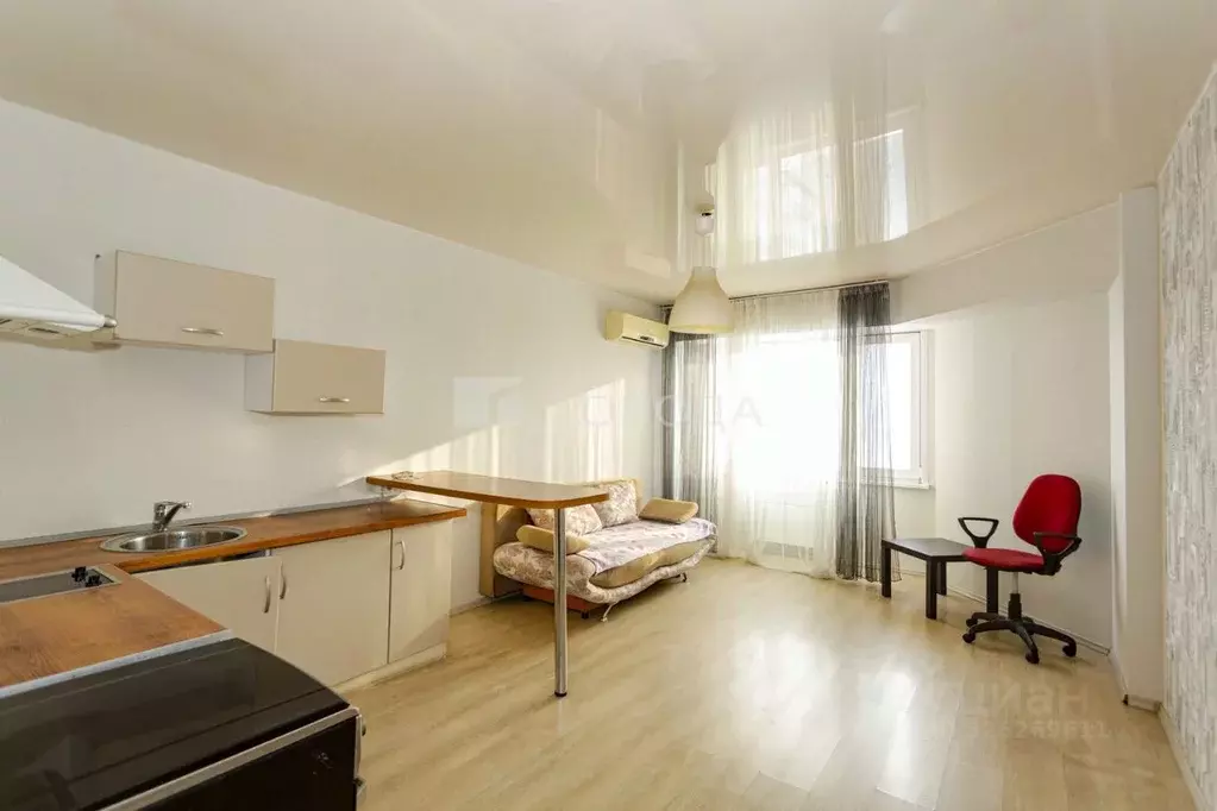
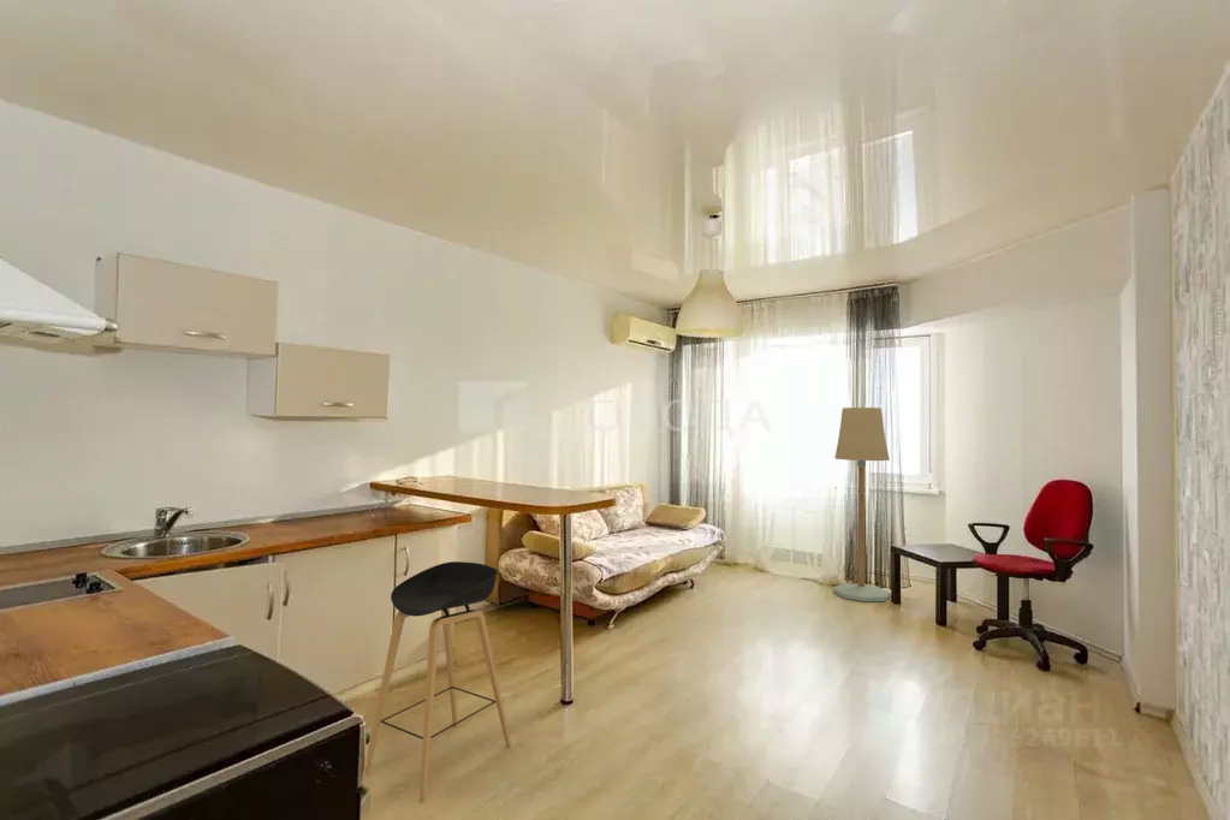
+ floor lamp [832,406,891,602]
+ stool [364,560,512,804]
